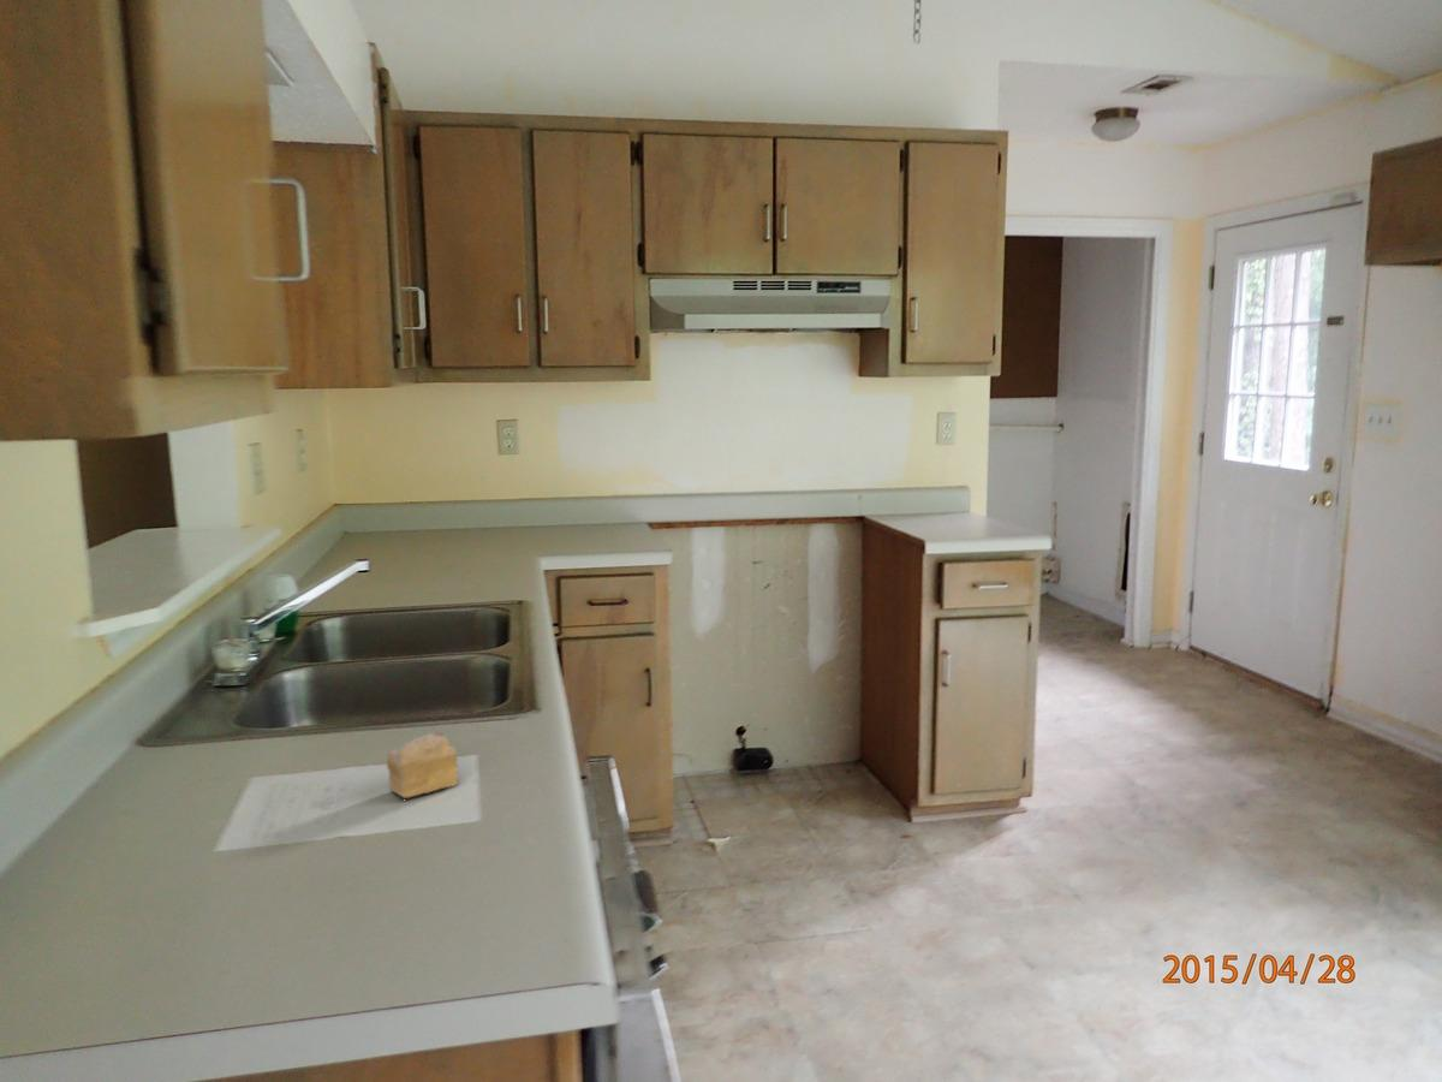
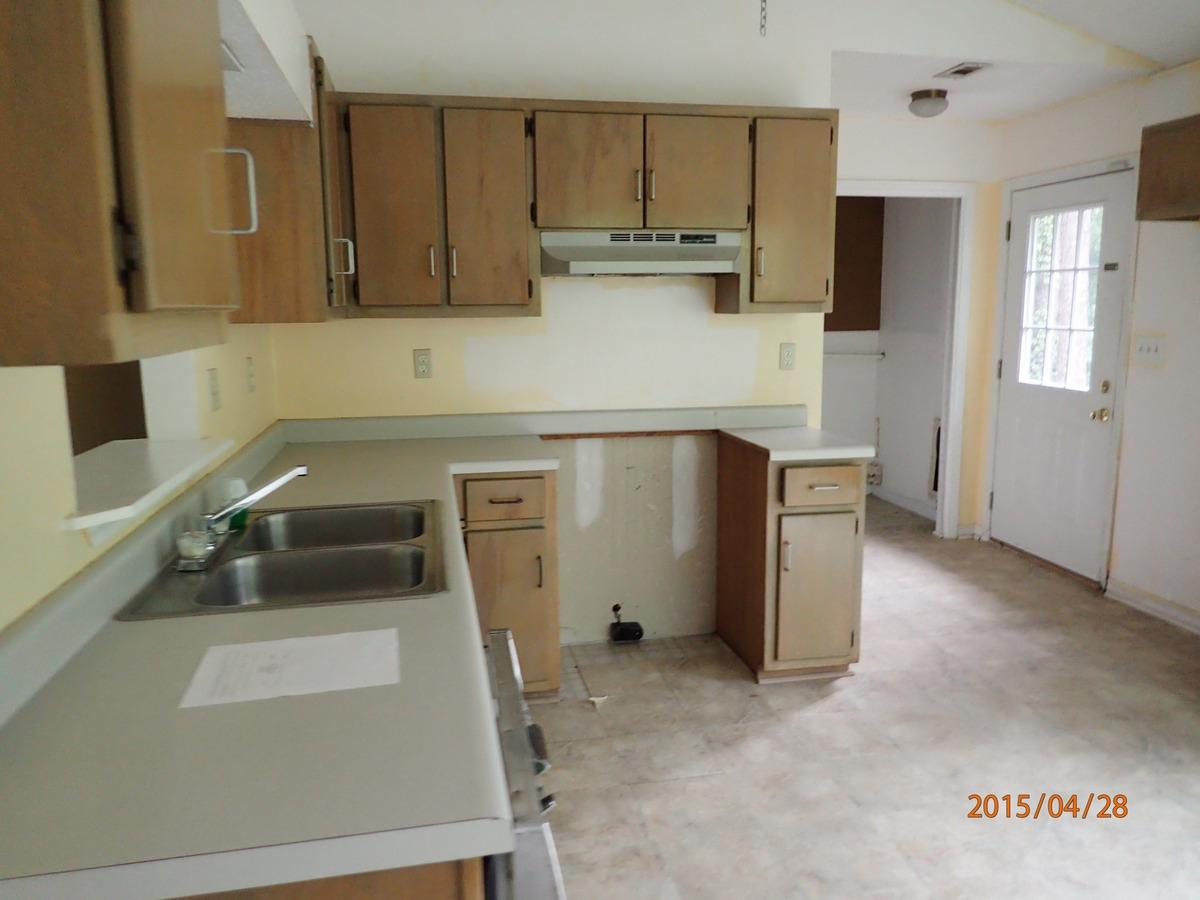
- cake slice [385,732,459,801]
